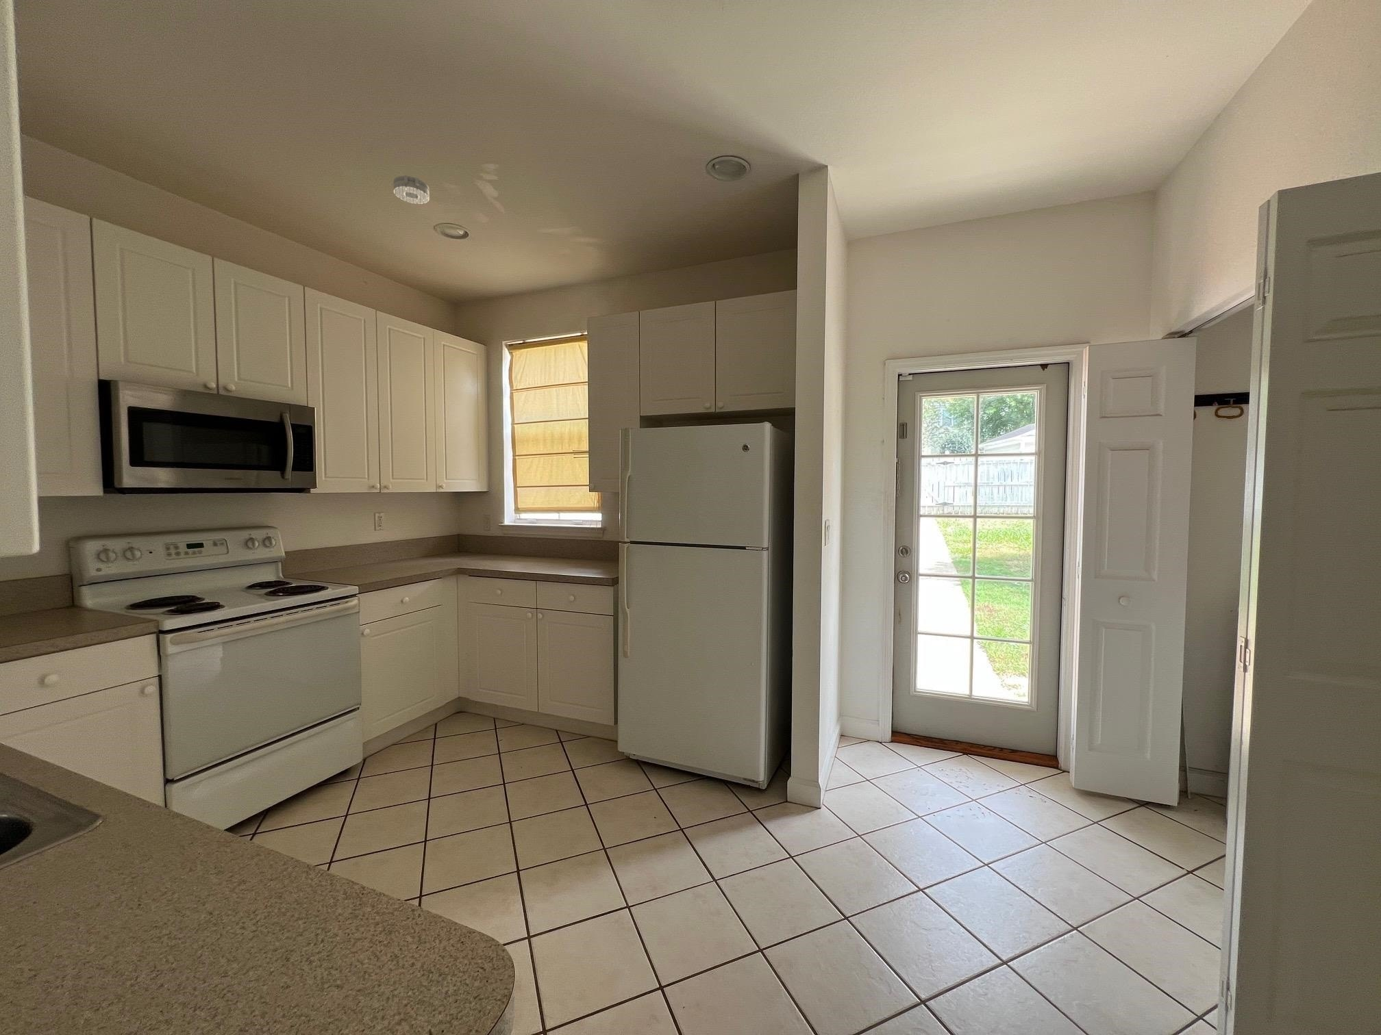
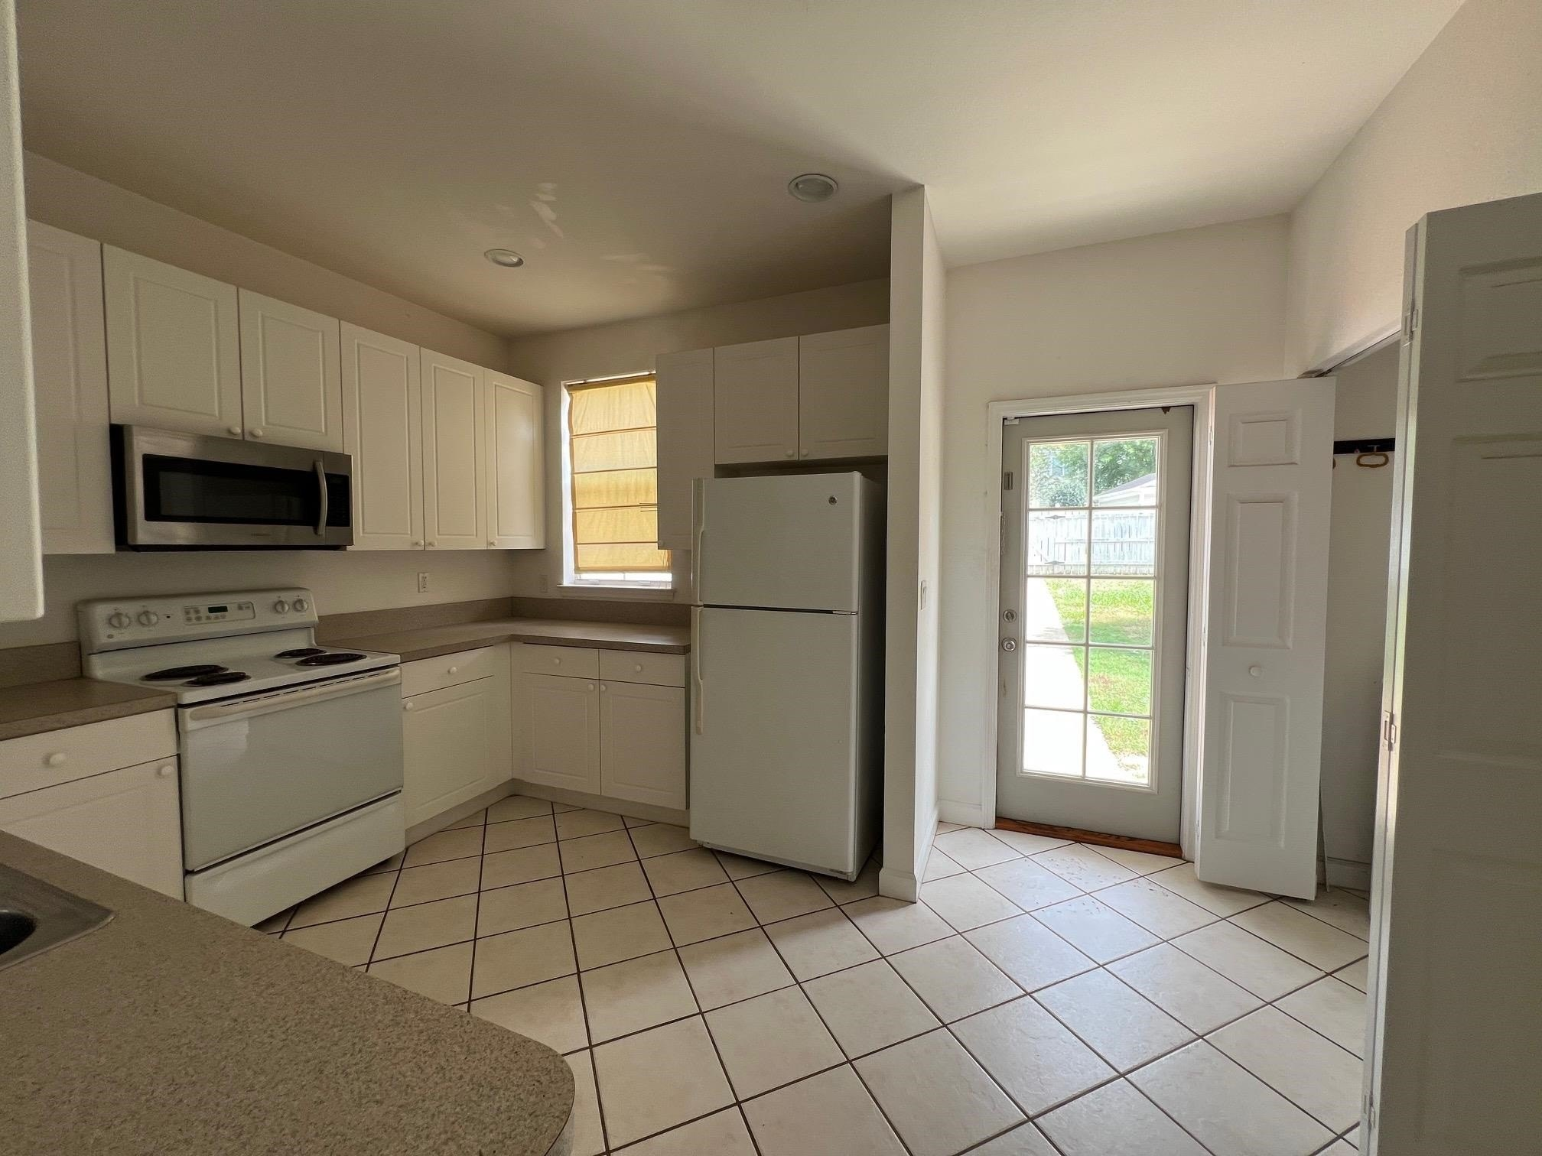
- smoke detector [393,175,430,204]
